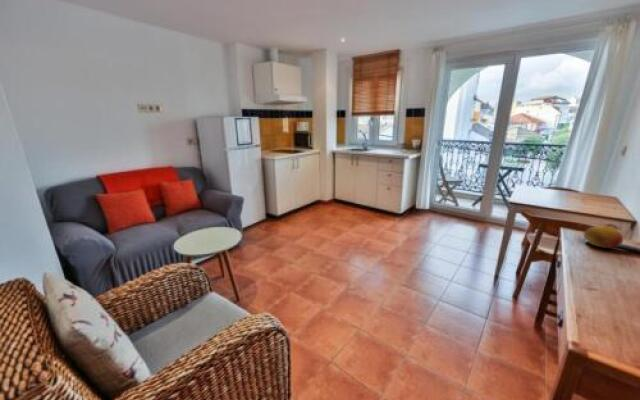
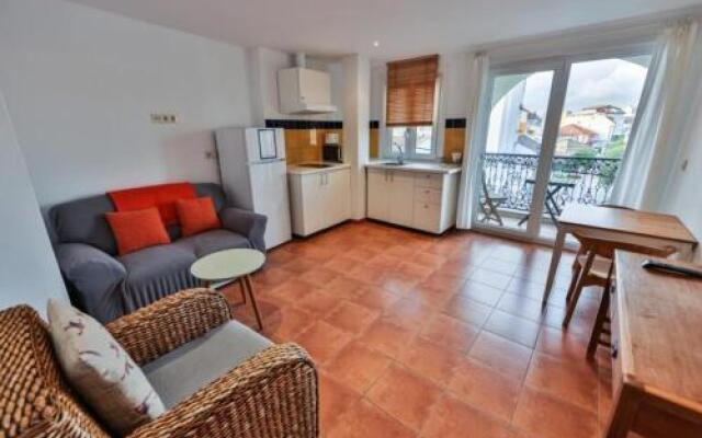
- fruit [583,224,624,249]
